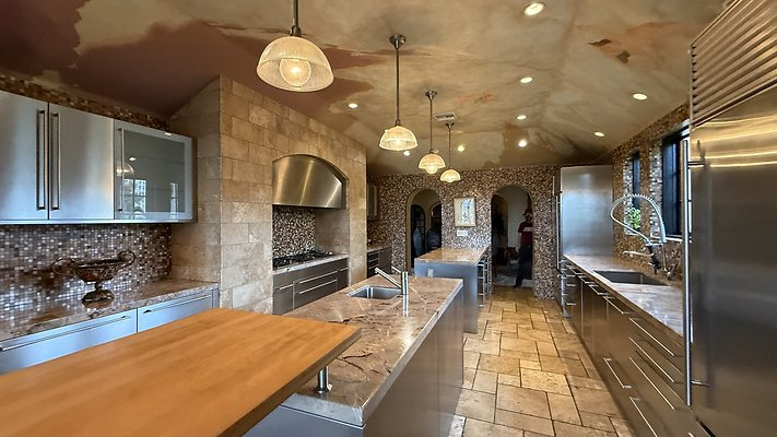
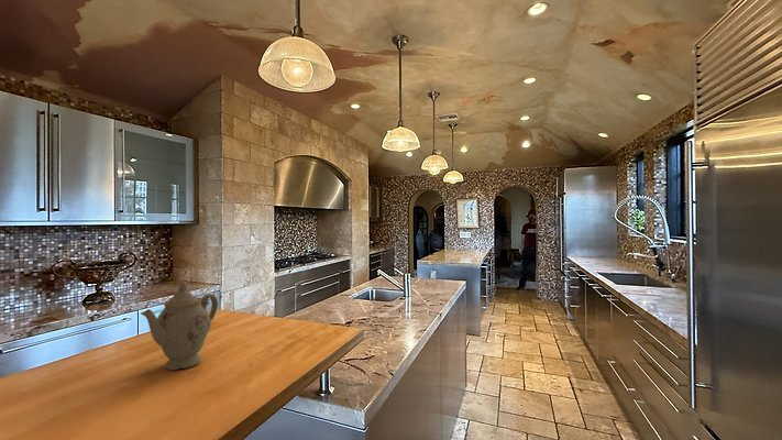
+ chinaware [140,280,219,371]
